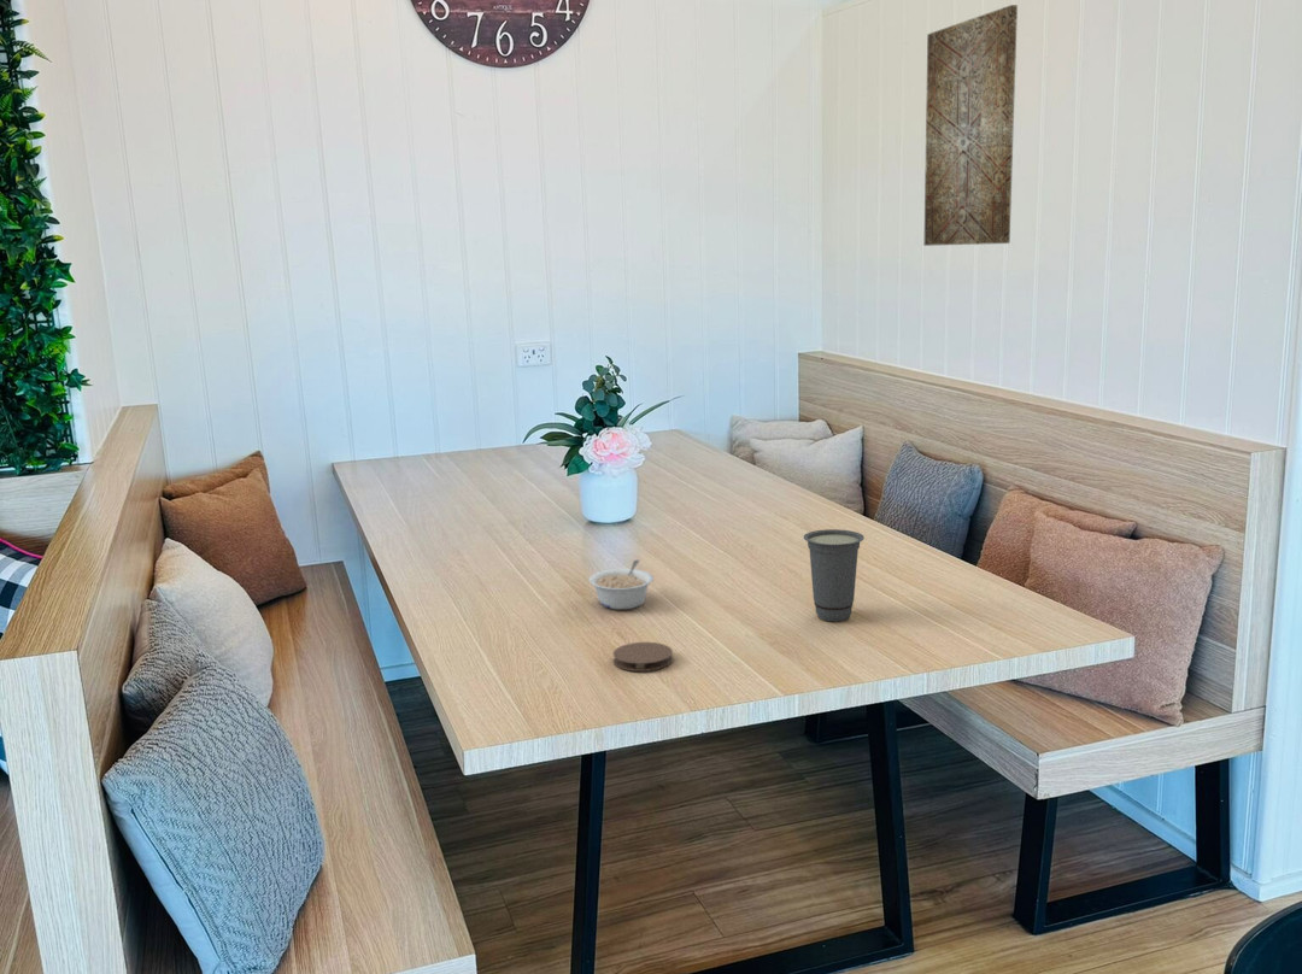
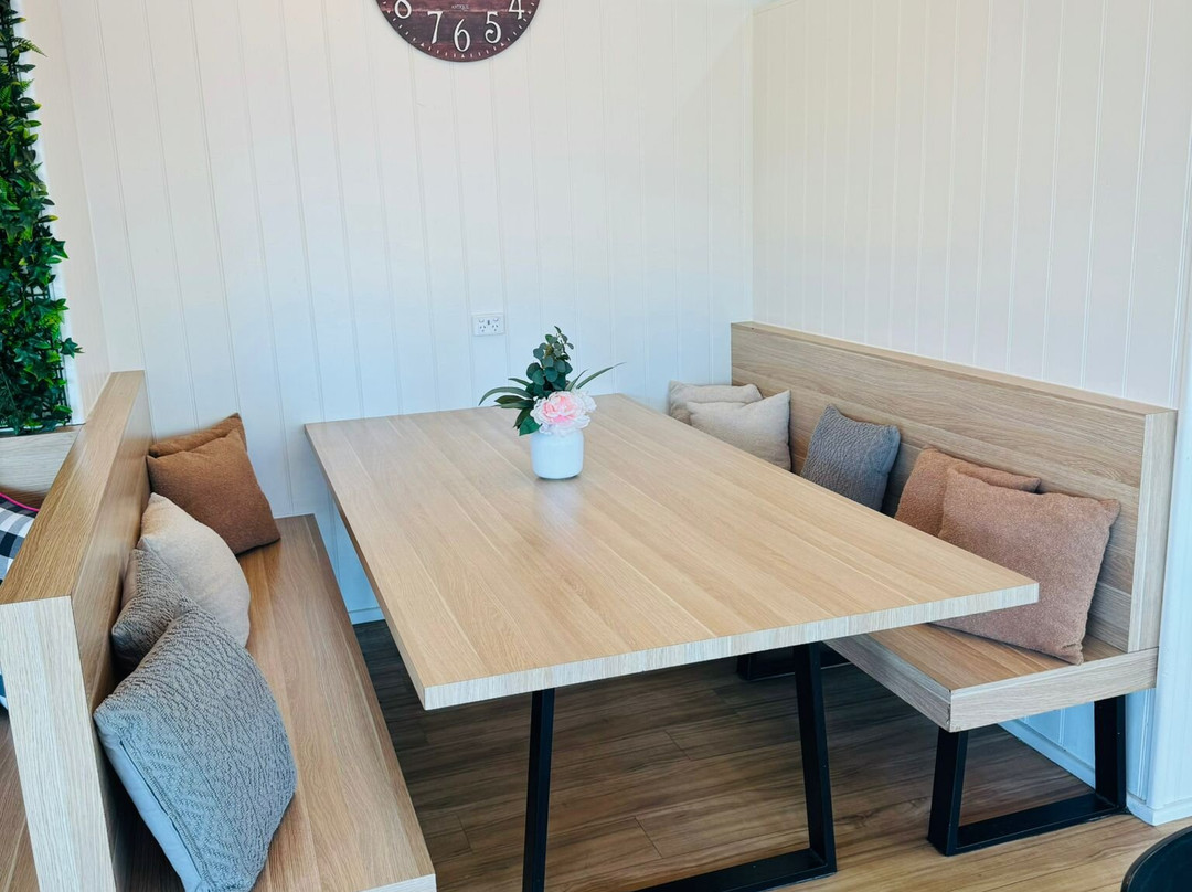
- legume [588,558,655,610]
- coaster [611,641,674,673]
- wall art [922,4,1019,247]
- cup [803,528,866,622]
